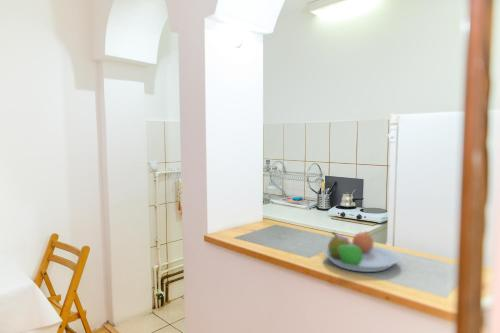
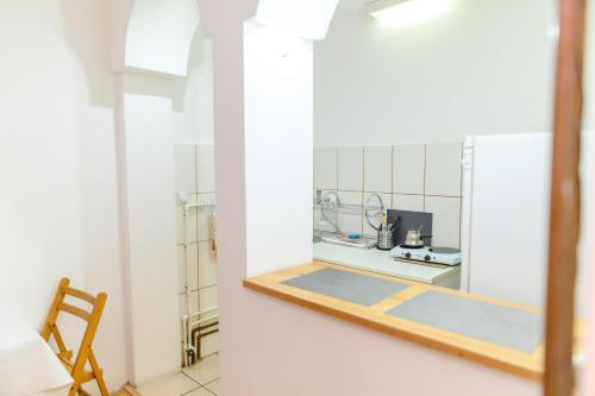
- fruit bowl [323,231,400,273]
